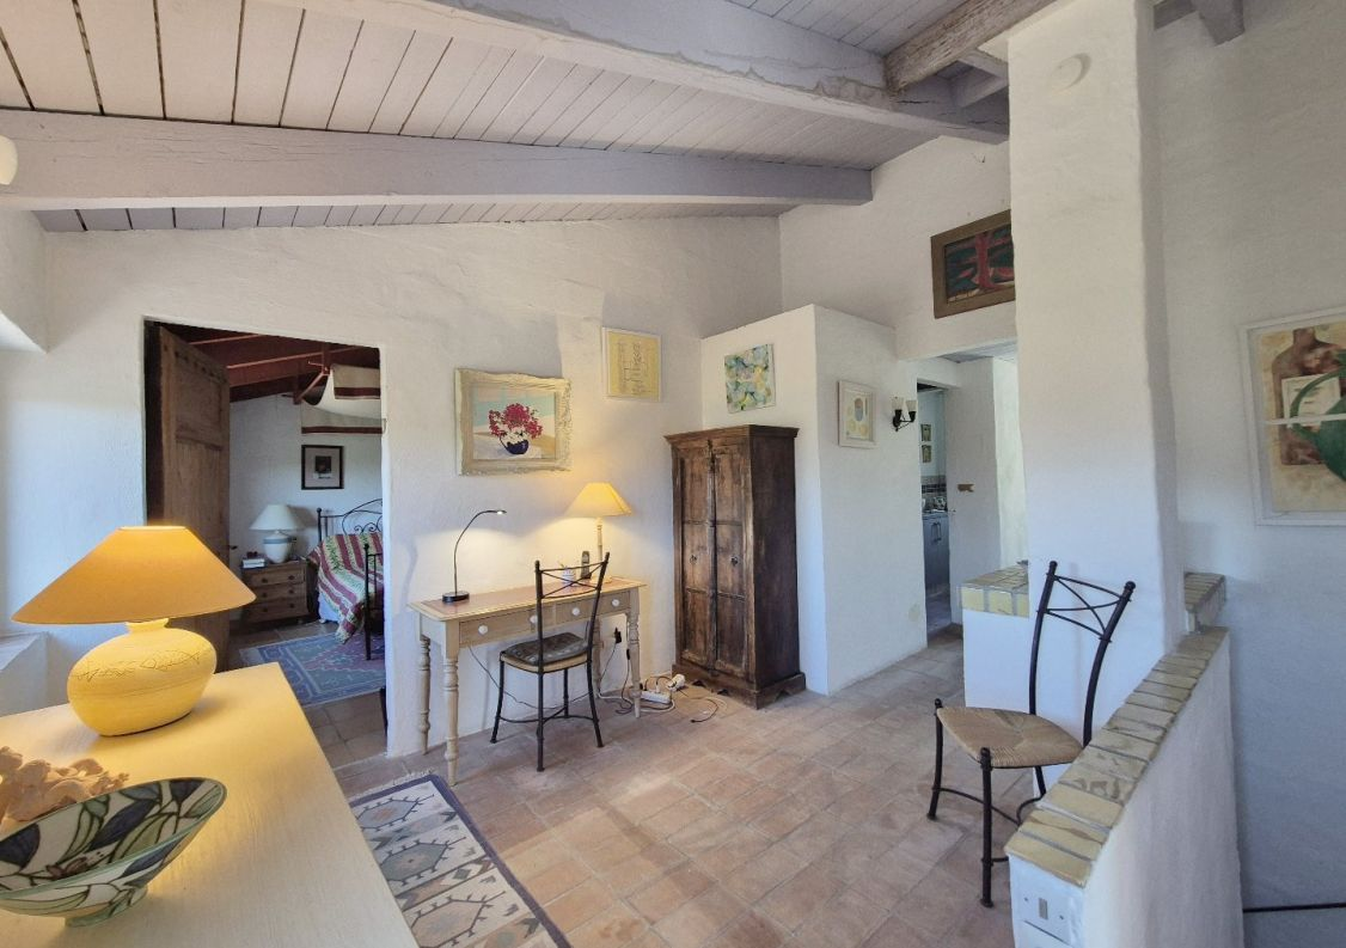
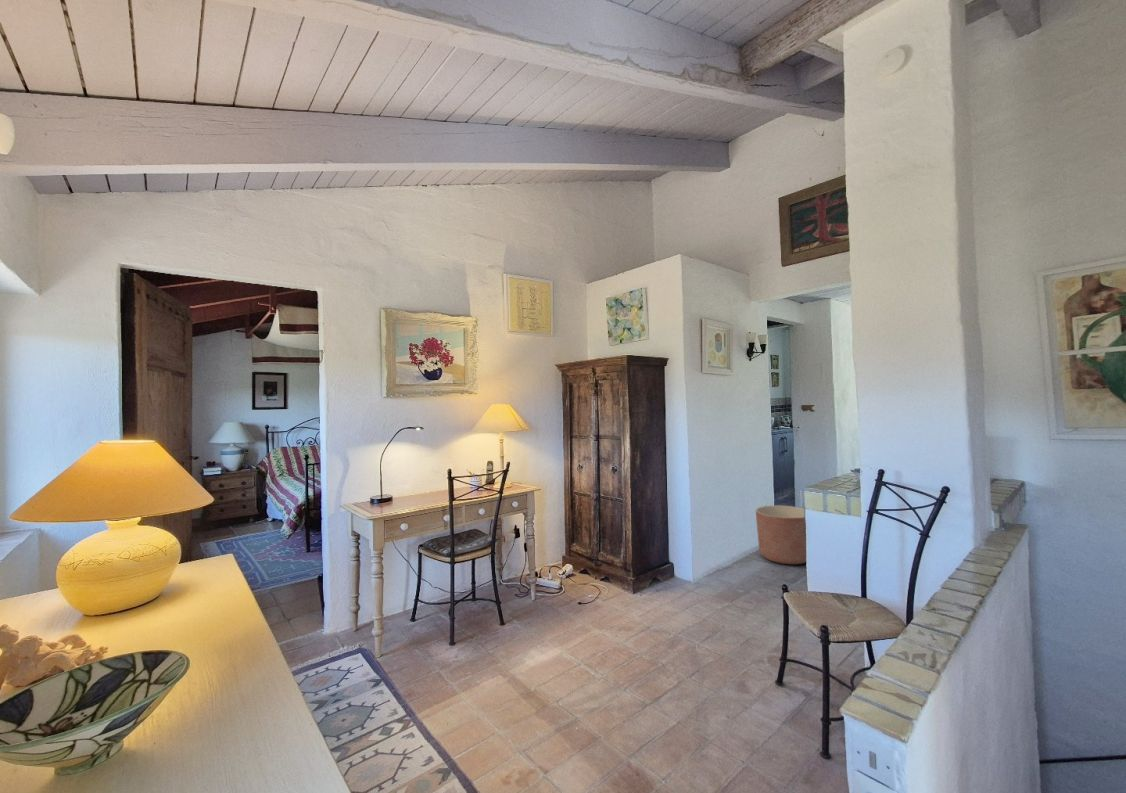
+ planter [755,504,807,565]
